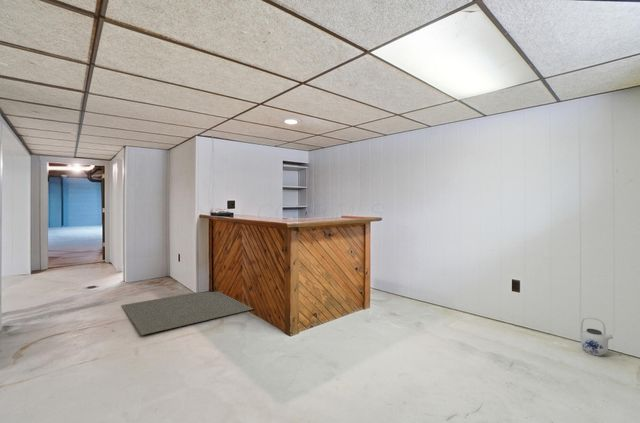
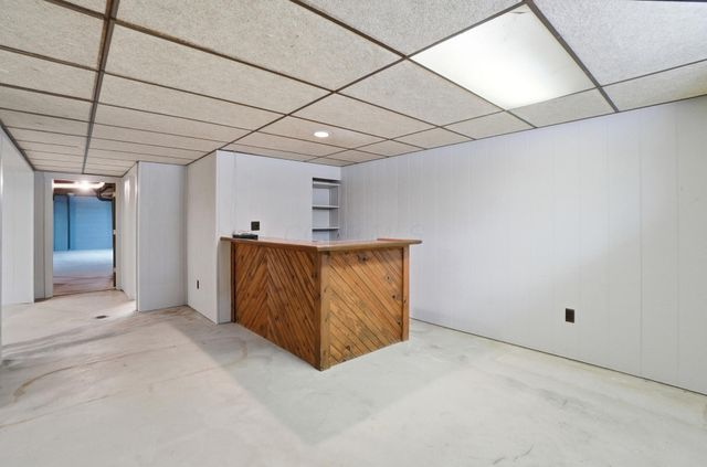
- rug [121,291,254,336]
- teapot [580,316,614,357]
